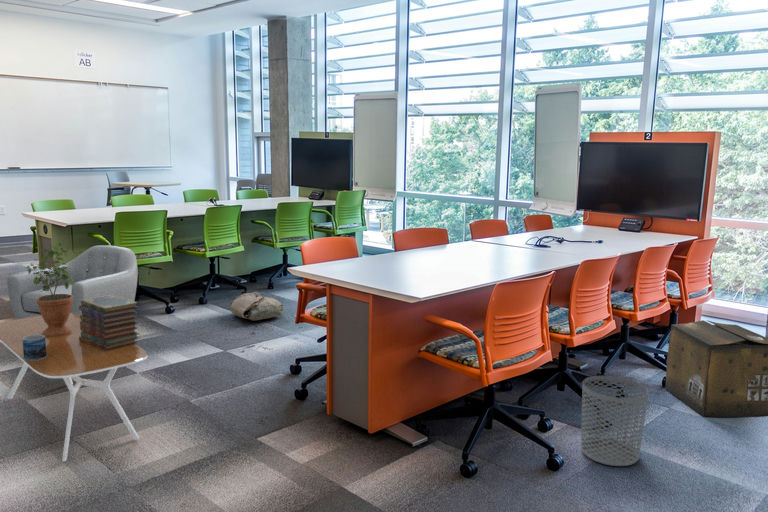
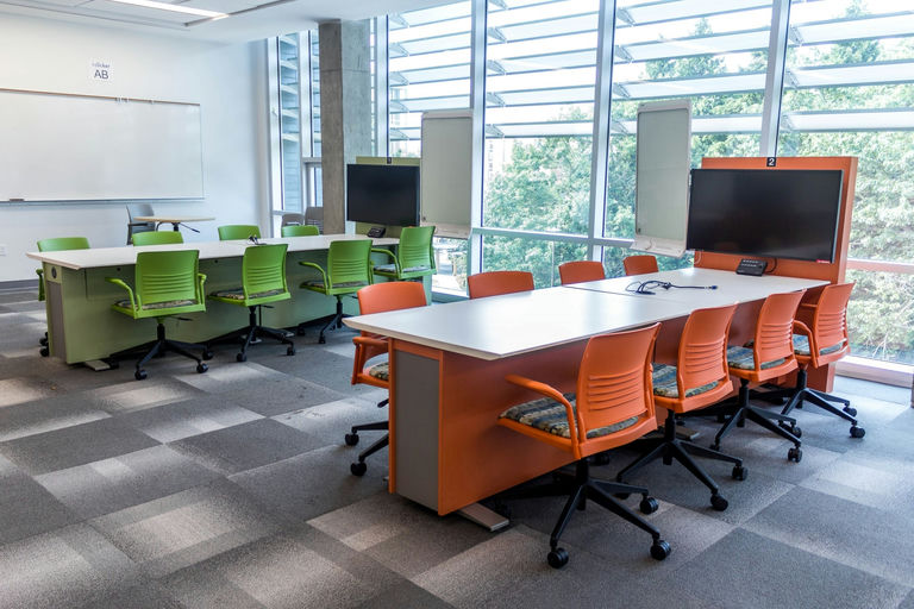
- bag [229,291,285,321]
- waste bin [580,375,649,467]
- potted plant [25,241,74,337]
- armchair [6,244,139,319]
- coffee table [0,313,148,462]
- book stack [79,295,140,351]
- cardboard box [664,319,768,418]
- mug [22,334,47,360]
